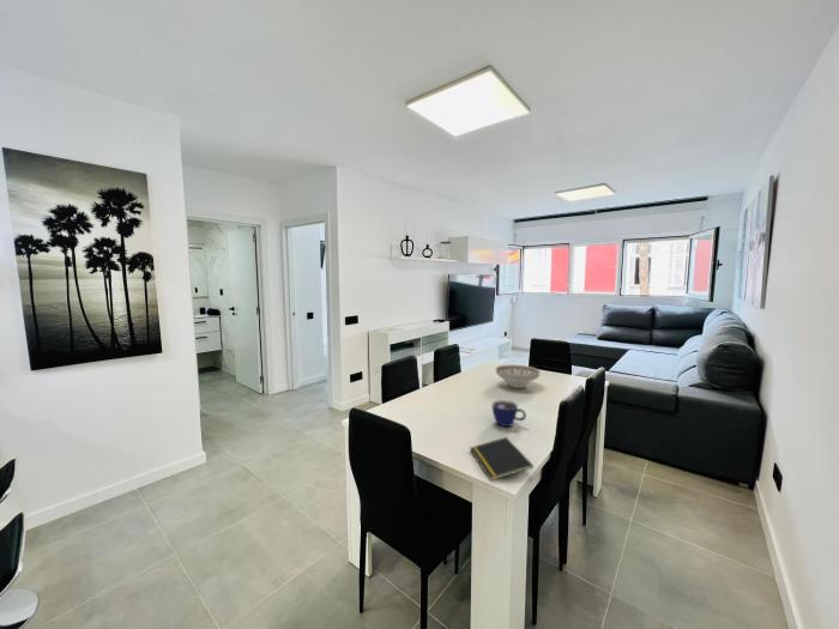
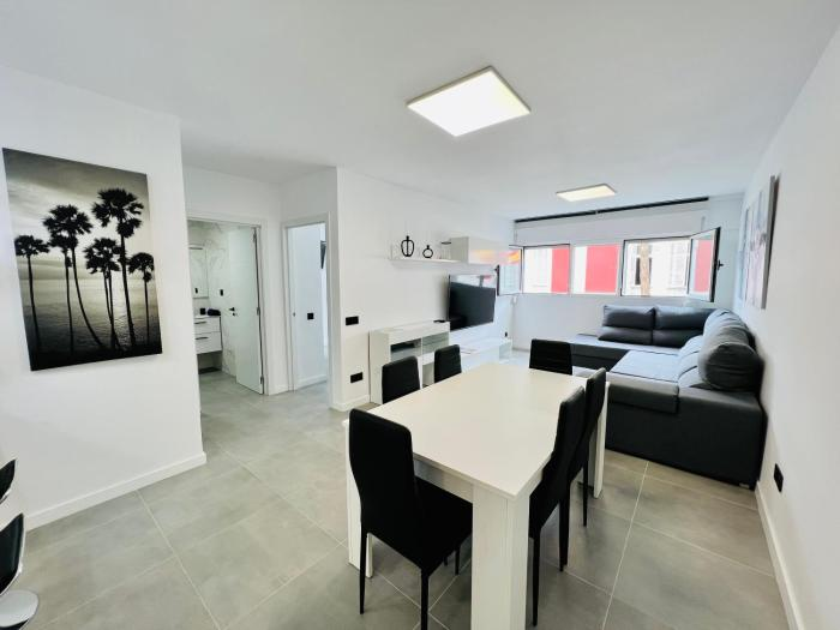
- notepad [469,436,535,482]
- cup [491,399,527,428]
- decorative bowl [495,364,541,389]
